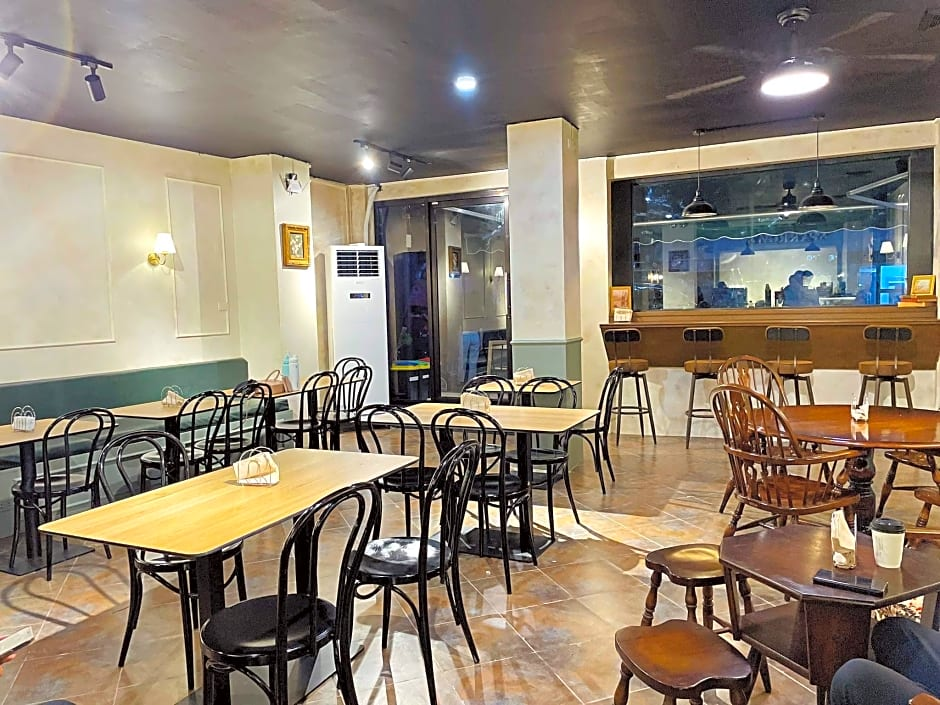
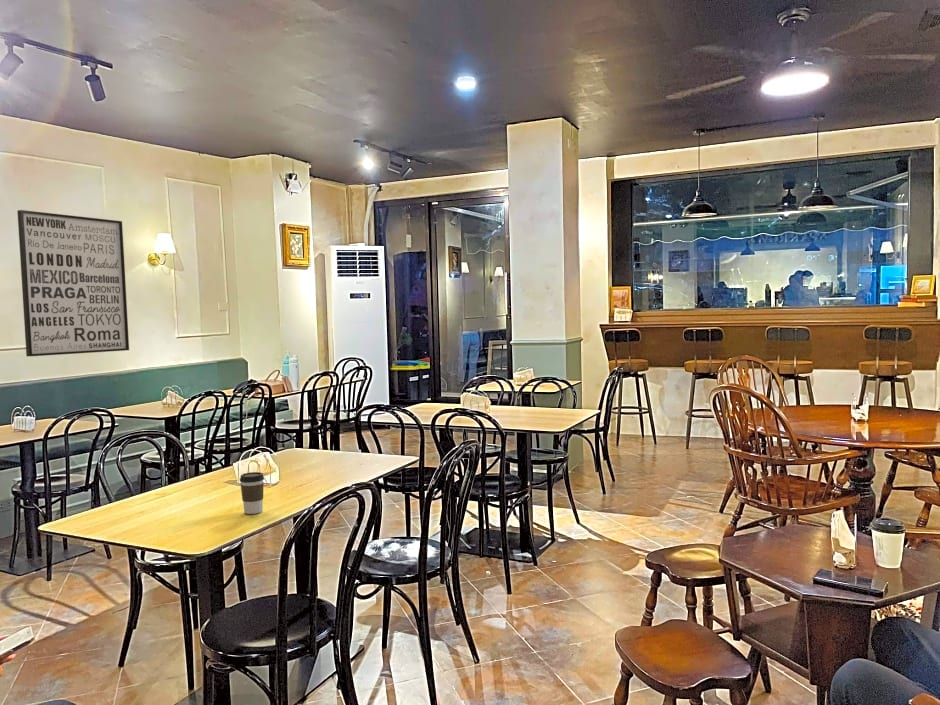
+ wall art [16,209,130,357]
+ coffee cup [239,471,265,515]
